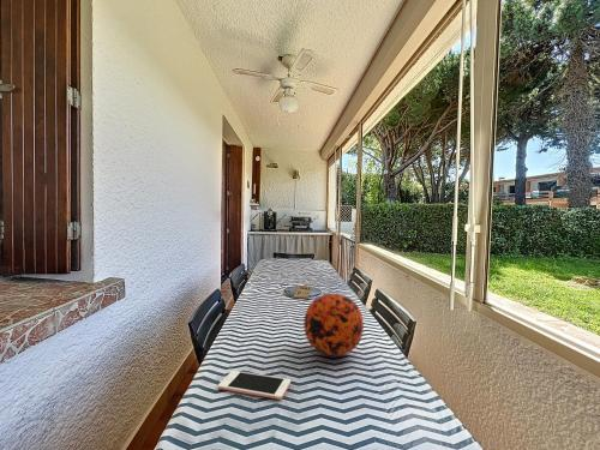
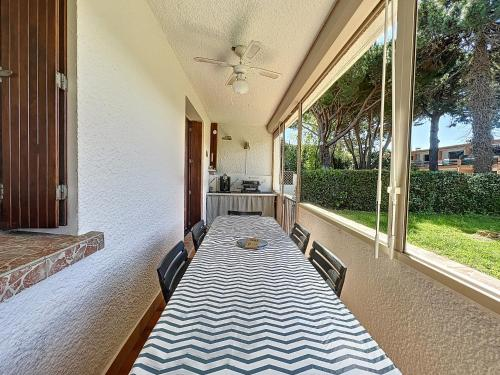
- cell phone [217,370,292,401]
- decorative ball [302,293,365,358]
